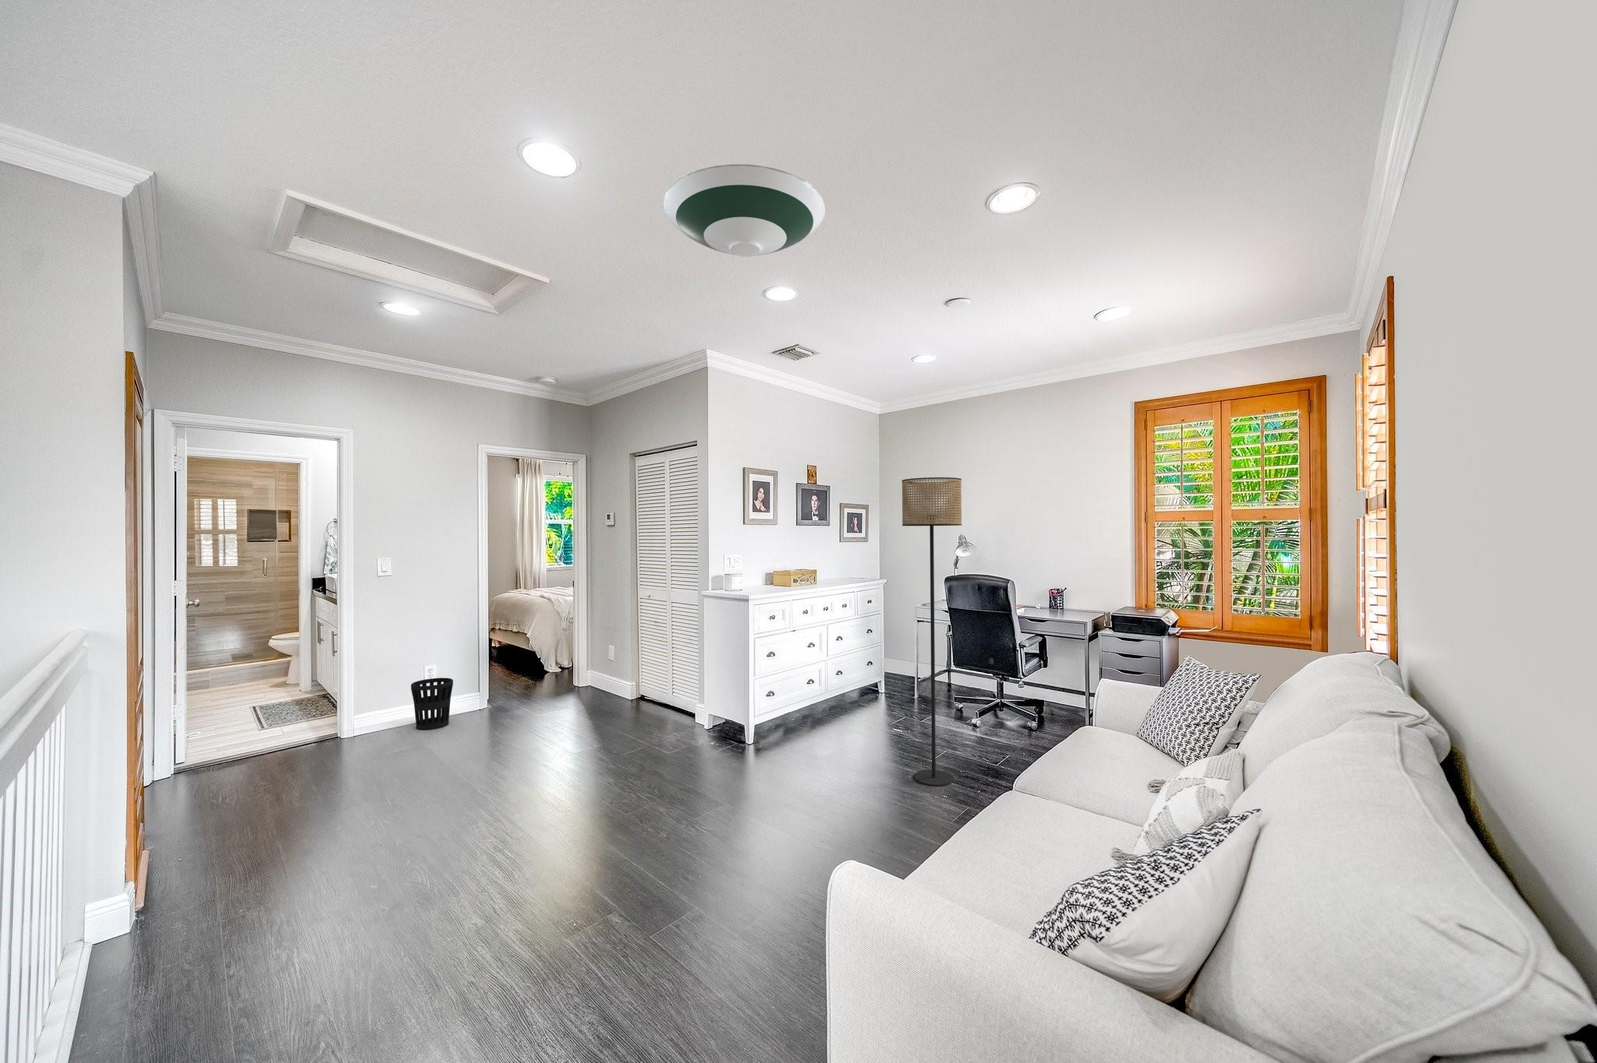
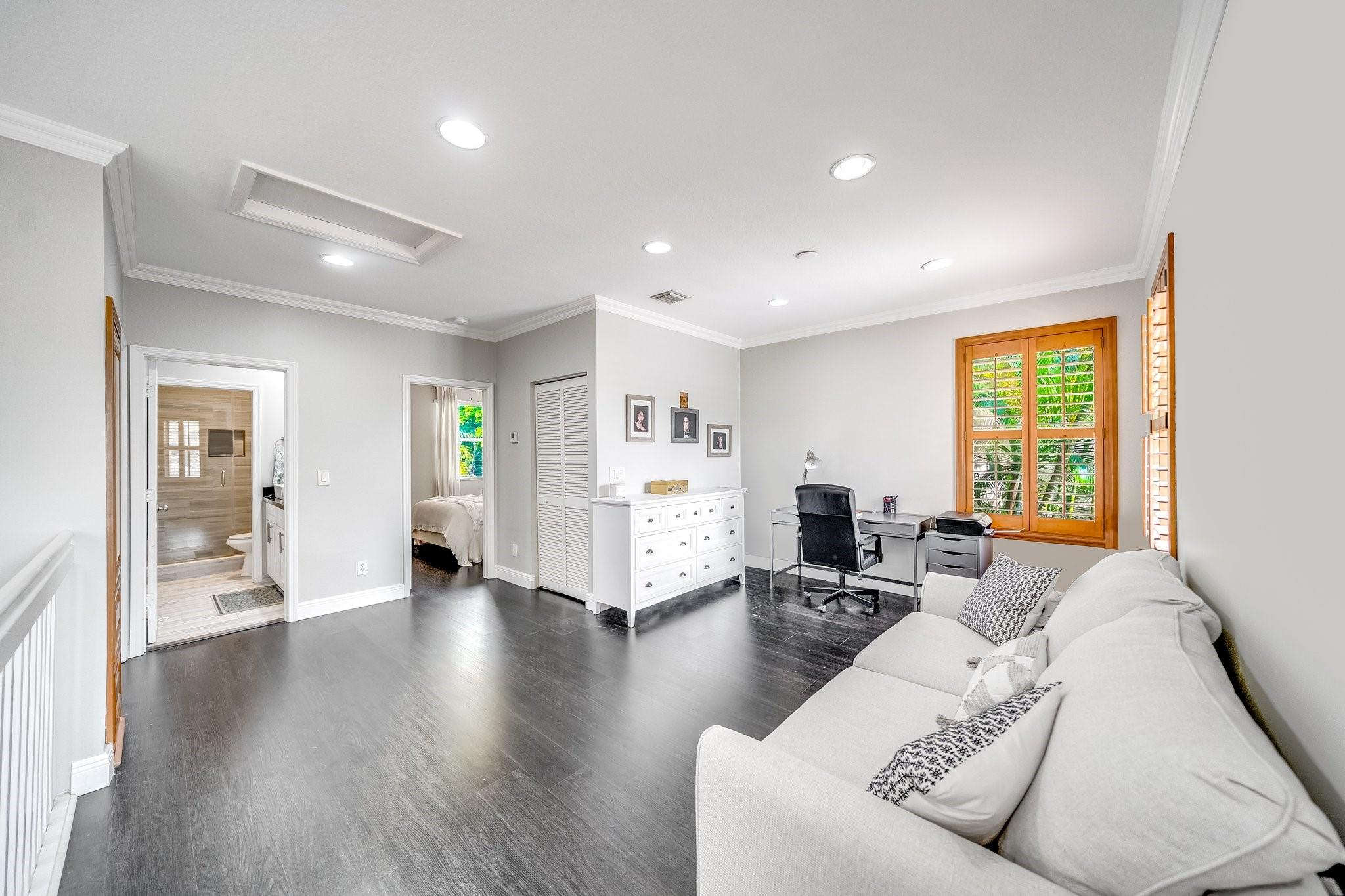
- floor lamp [901,477,962,787]
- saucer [663,164,825,257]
- wastebasket [410,676,454,731]
